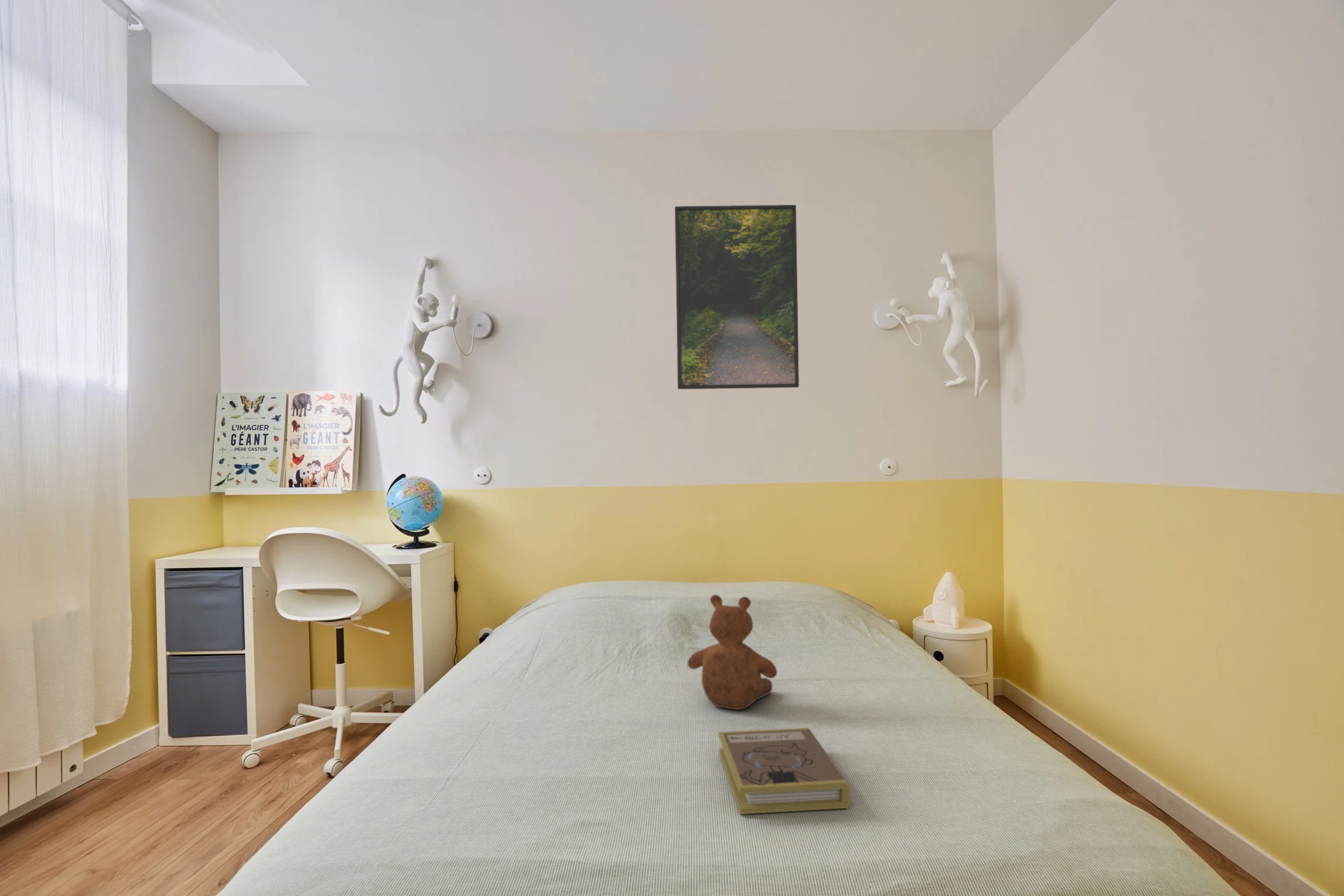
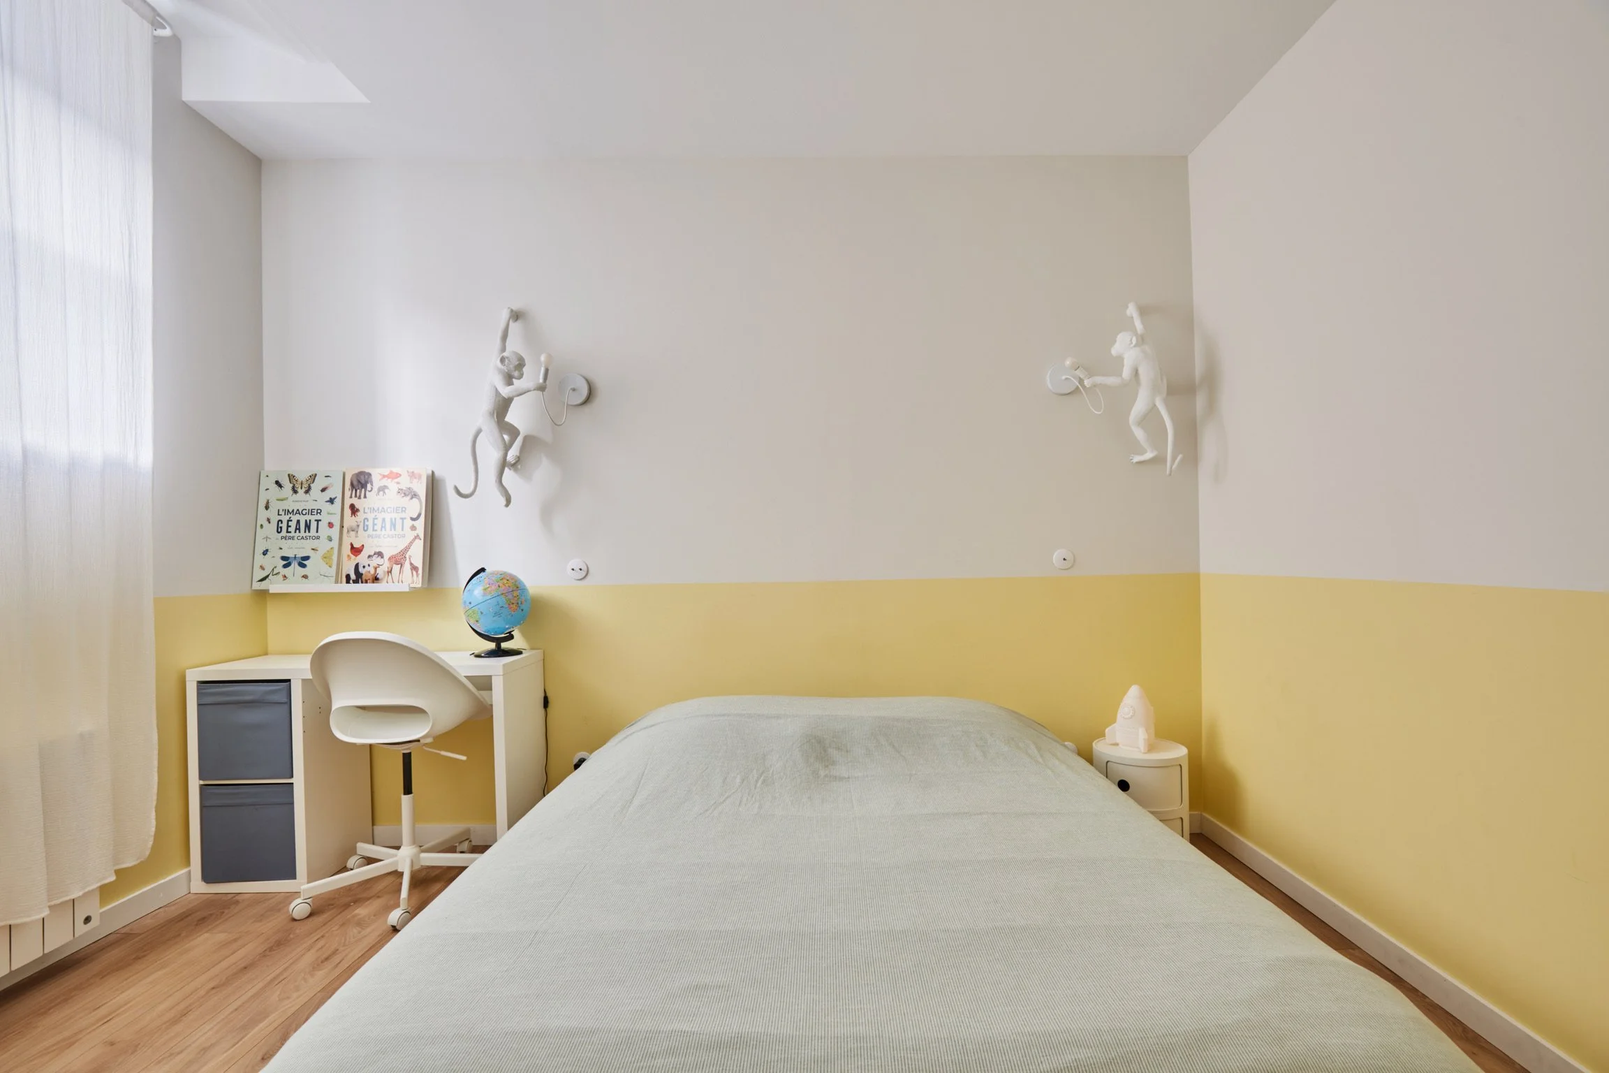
- teddy bear [687,594,778,711]
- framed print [674,204,800,390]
- book [718,727,851,815]
